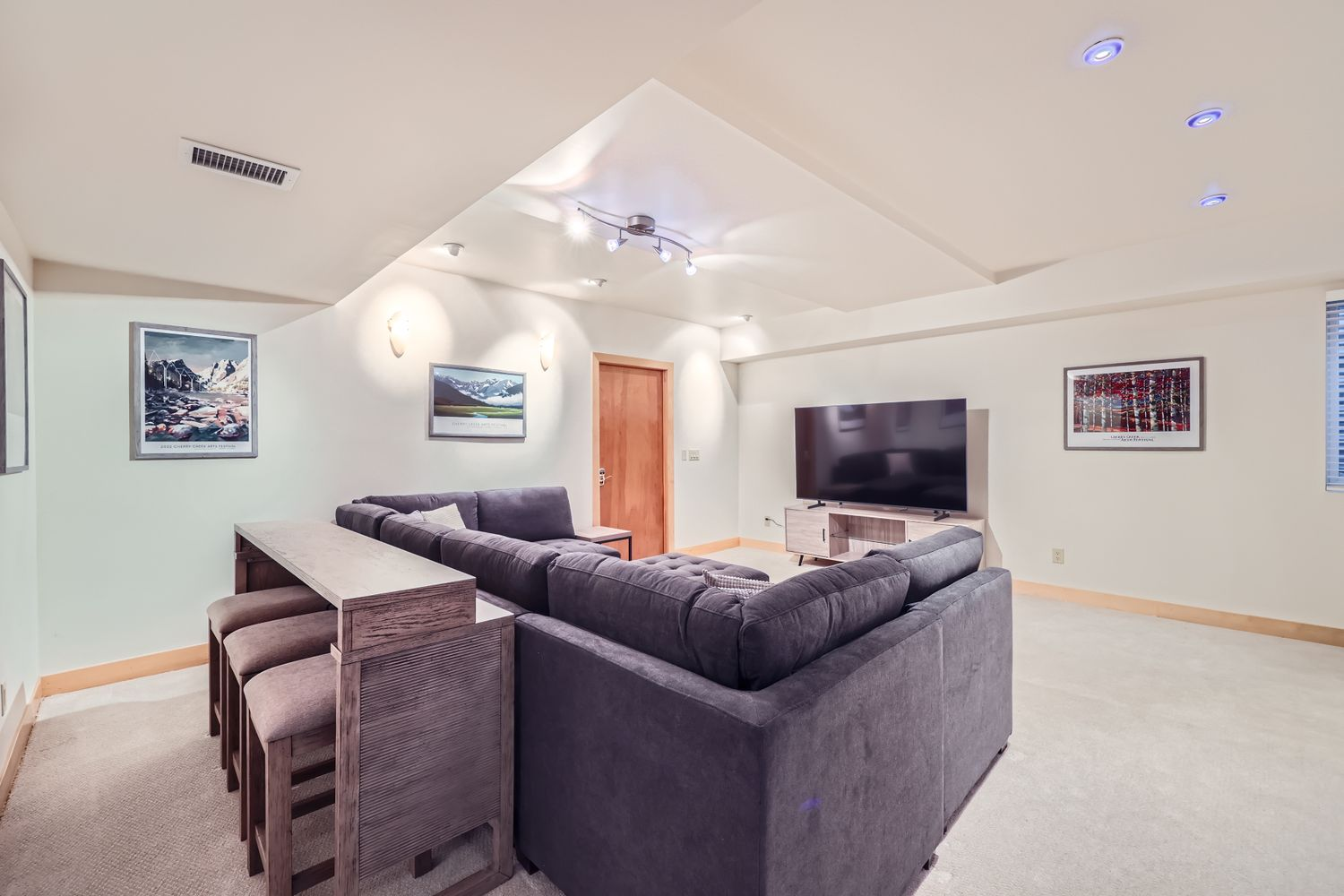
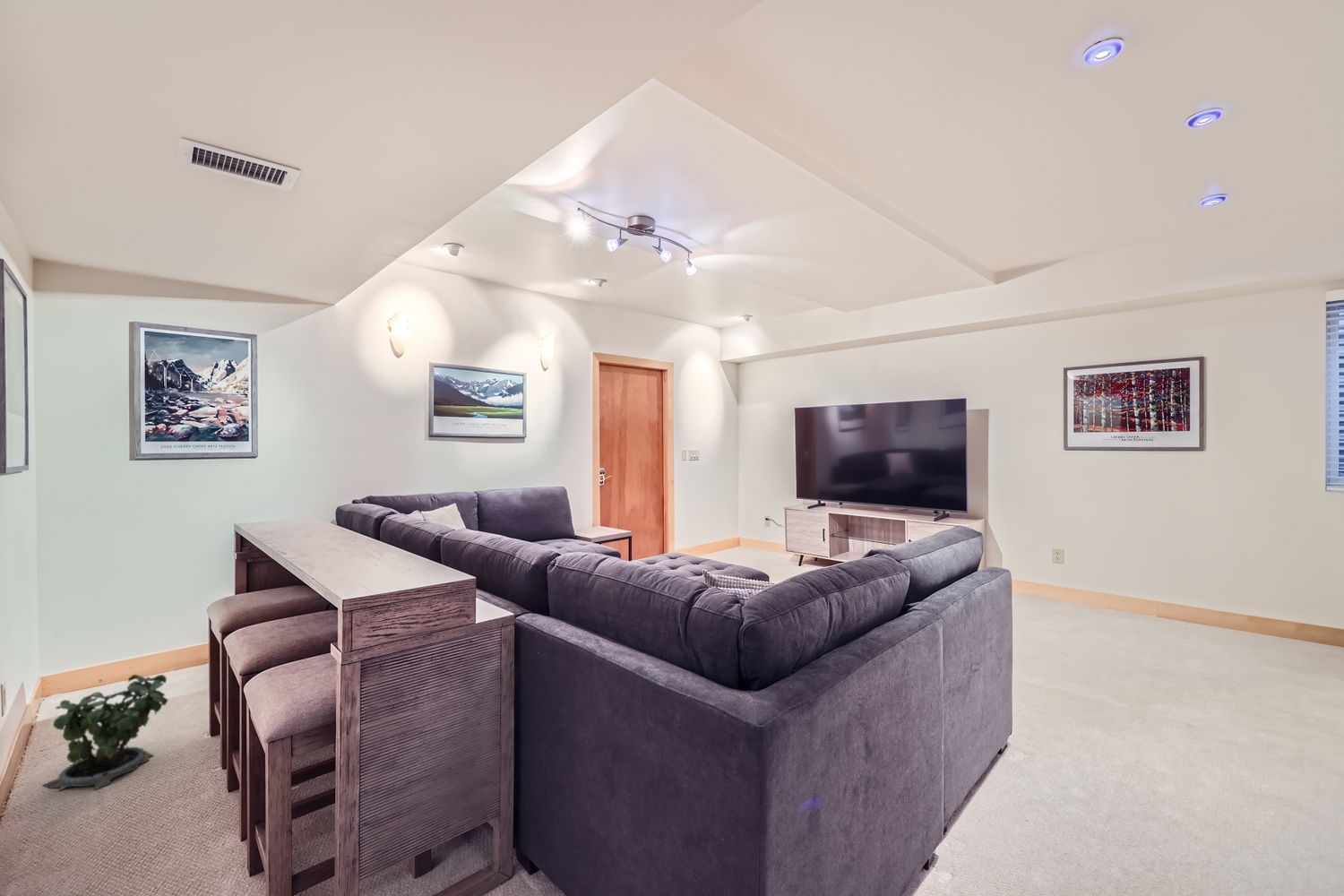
+ potted plant [42,674,168,793]
